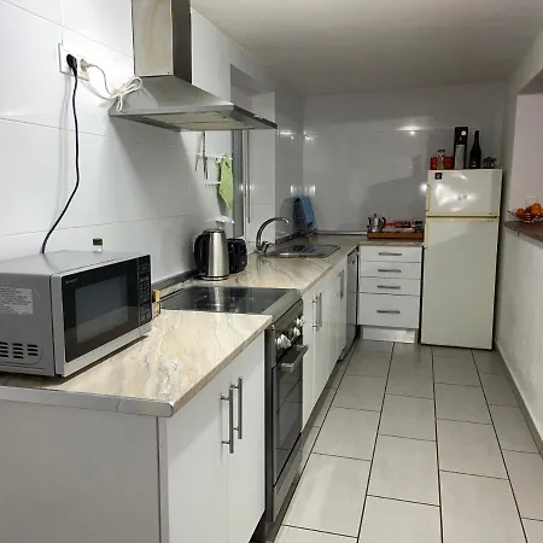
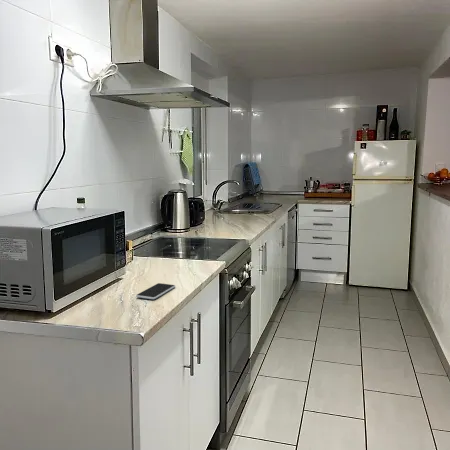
+ smartphone [135,282,176,300]
